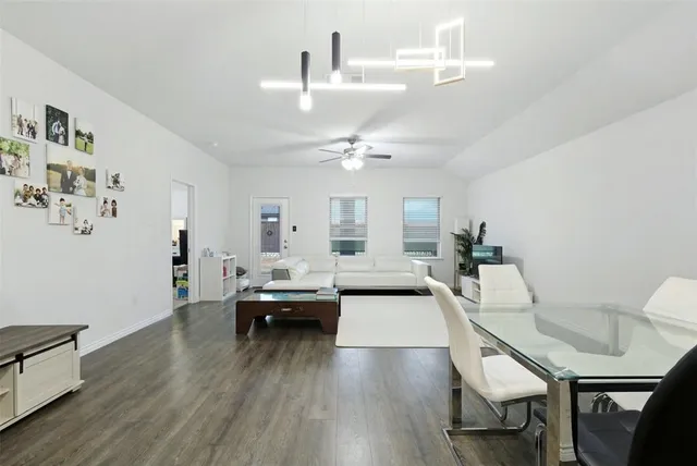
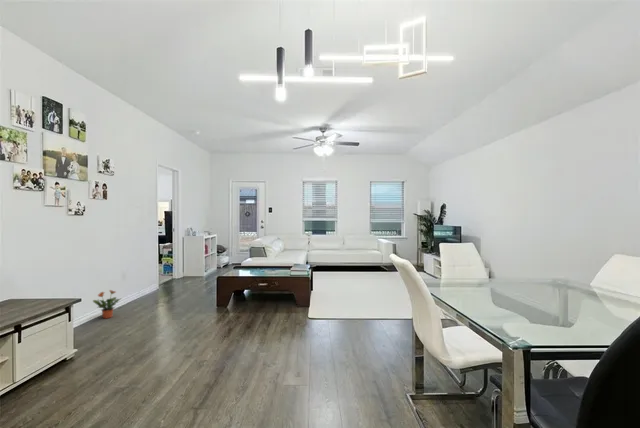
+ potted plant [92,289,122,319]
